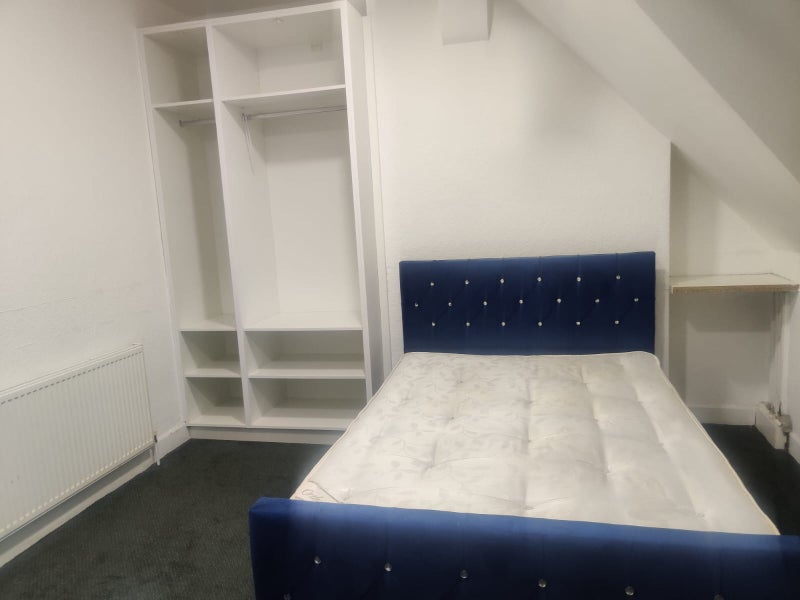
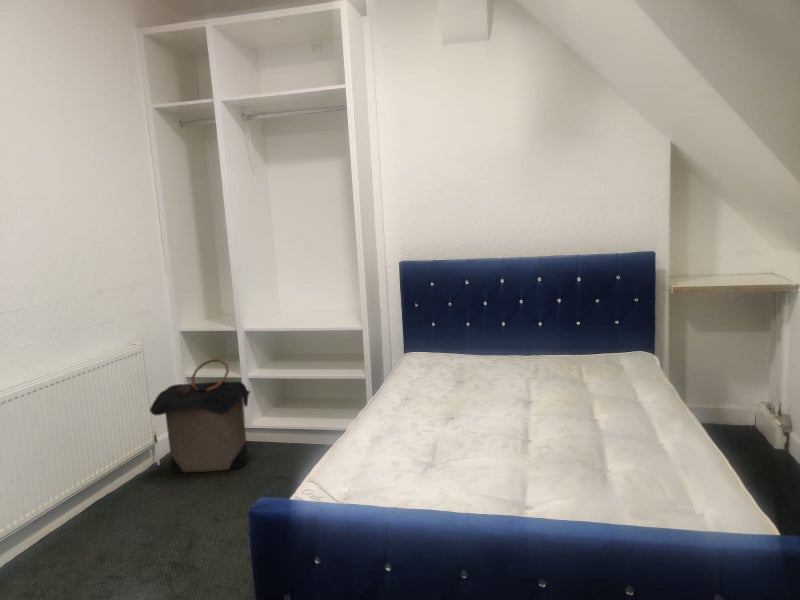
+ laundry hamper [149,358,252,474]
